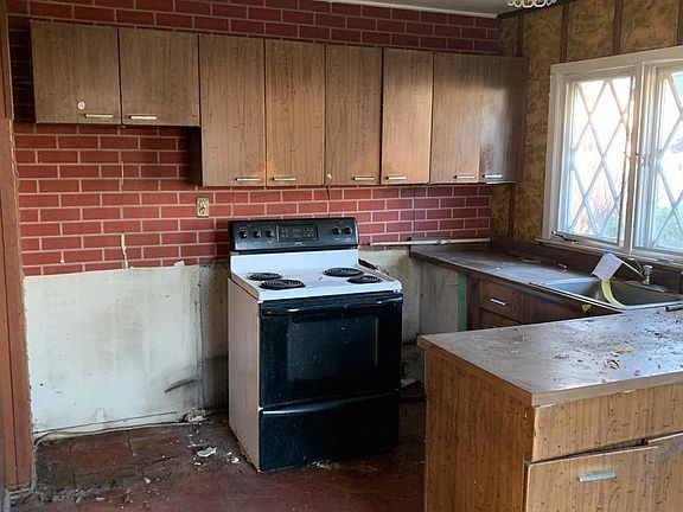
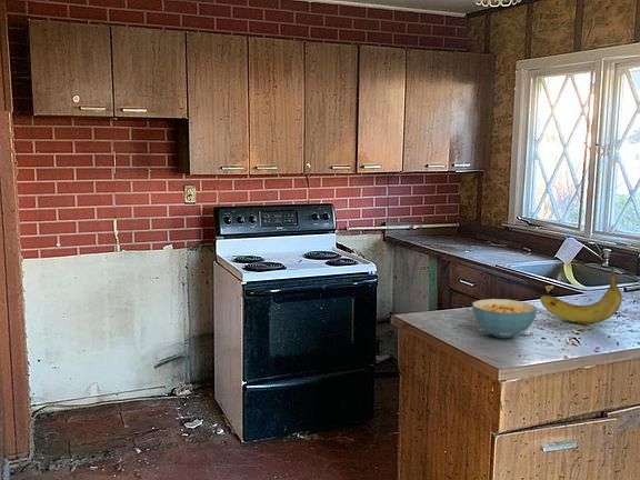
+ banana [539,268,623,324]
+ cereal bowl [471,298,538,339]
